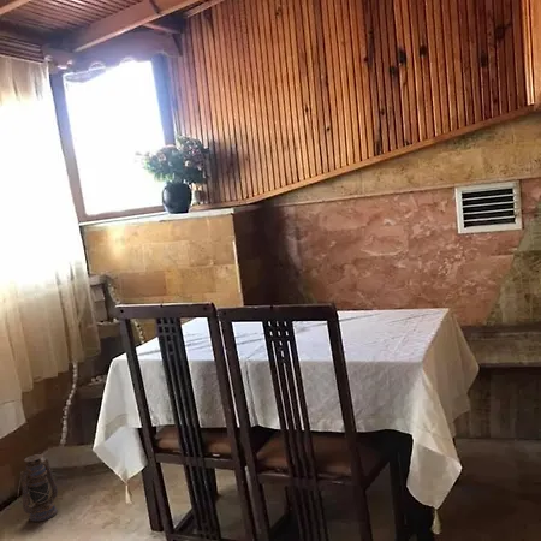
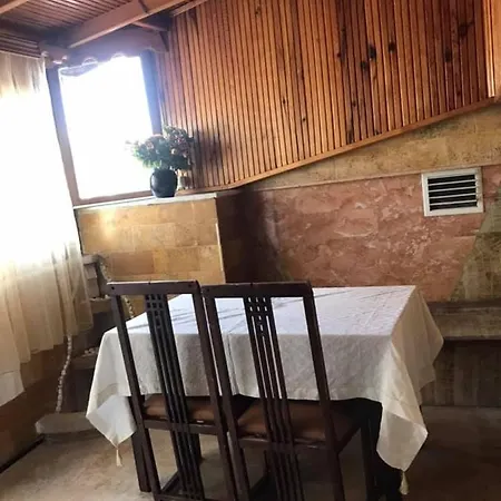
- lantern [17,453,59,523]
